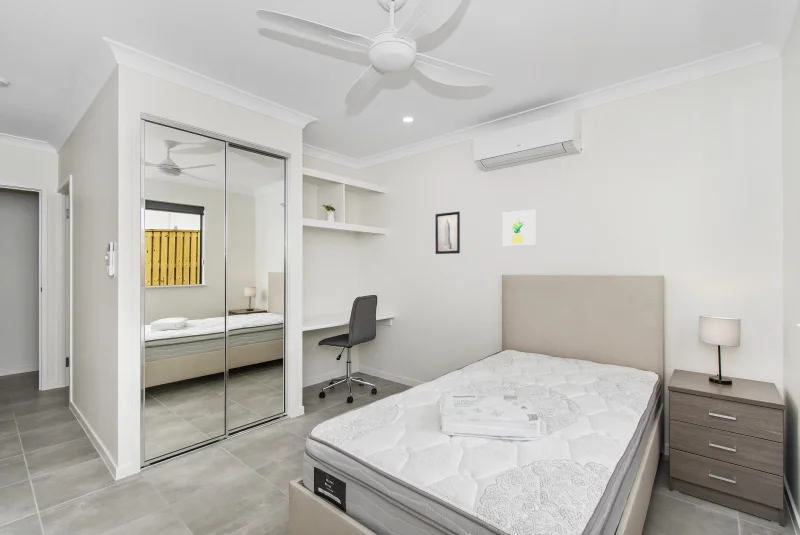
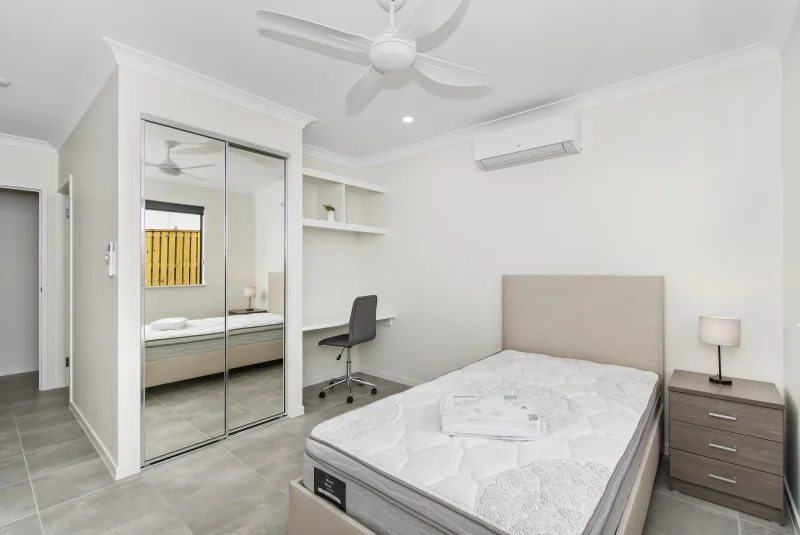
- wall art [434,211,461,255]
- wall art [501,209,536,246]
